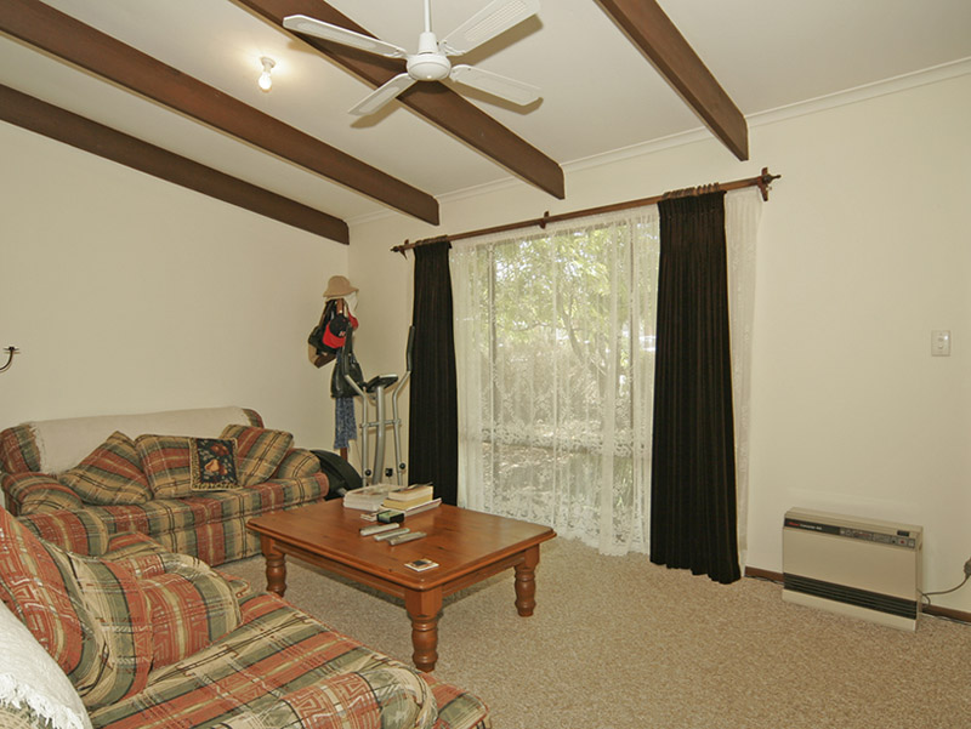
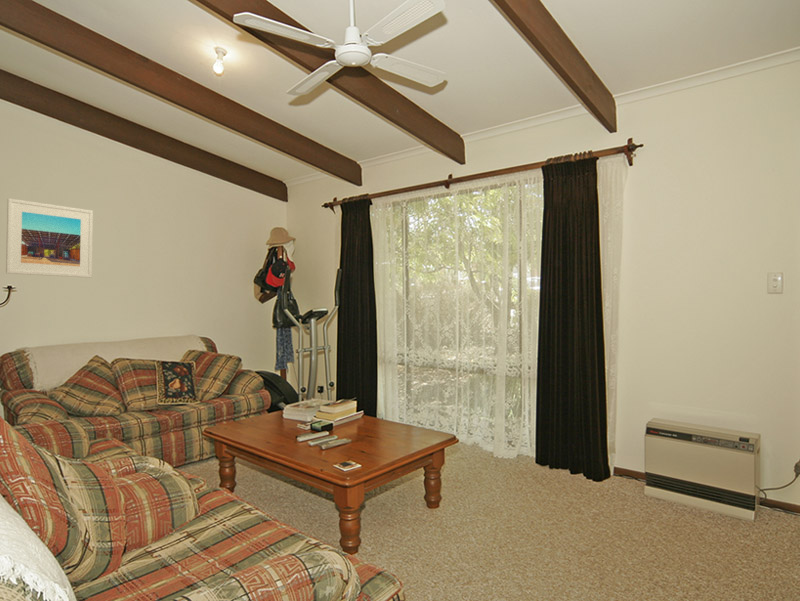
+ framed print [5,197,94,279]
